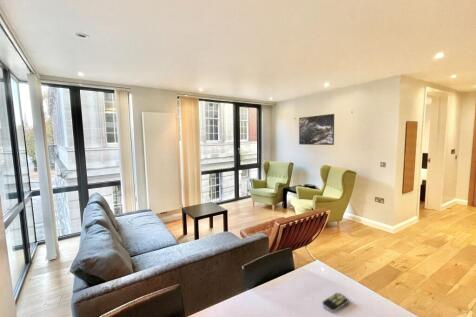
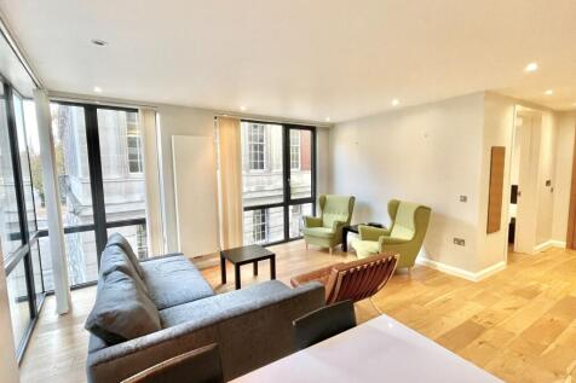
- remote control [321,292,350,313]
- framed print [298,113,335,146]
